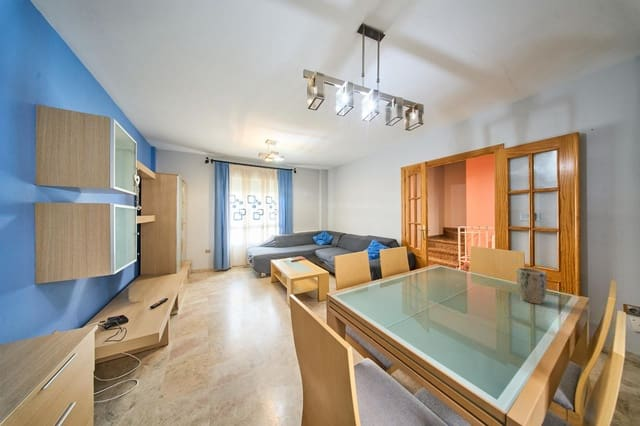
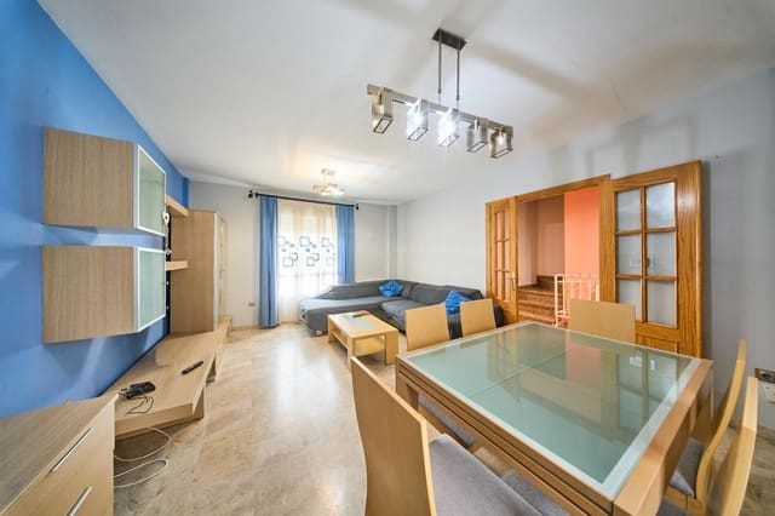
- plant pot [516,267,548,305]
